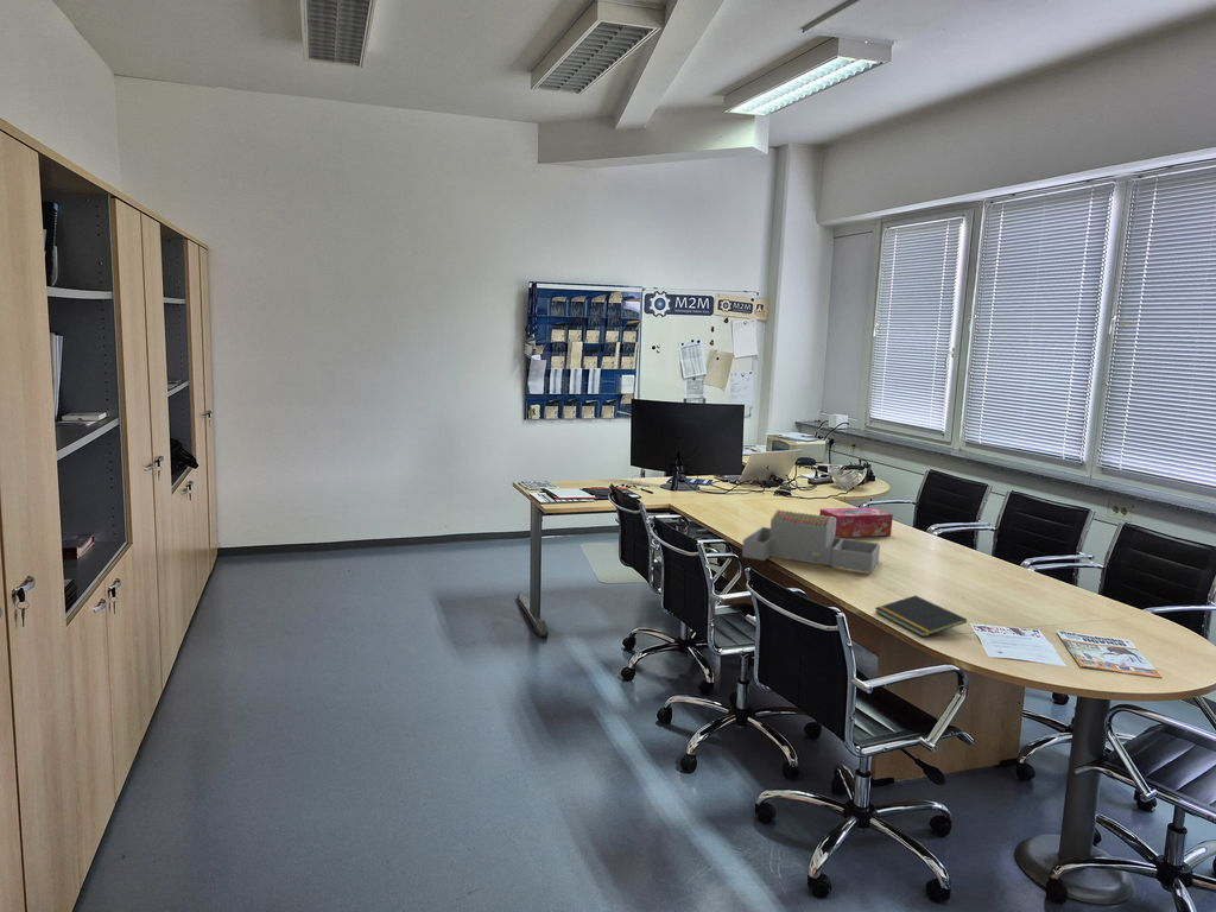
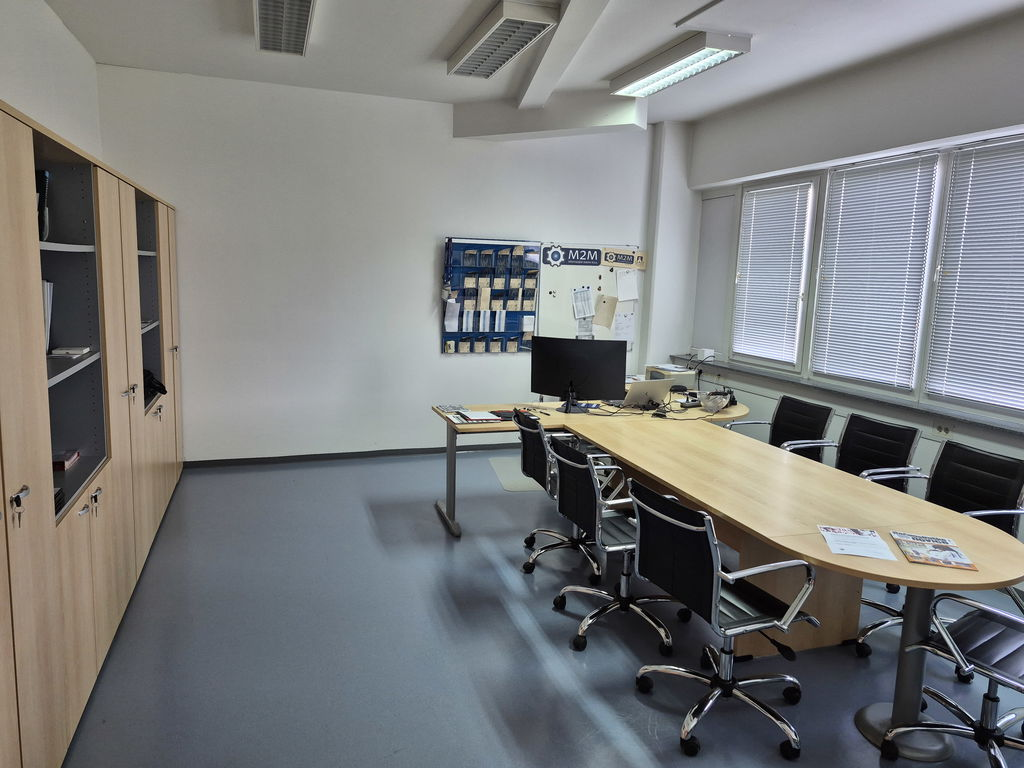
- tissue box [818,506,894,538]
- architectural model [741,508,881,574]
- notepad [874,595,968,638]
